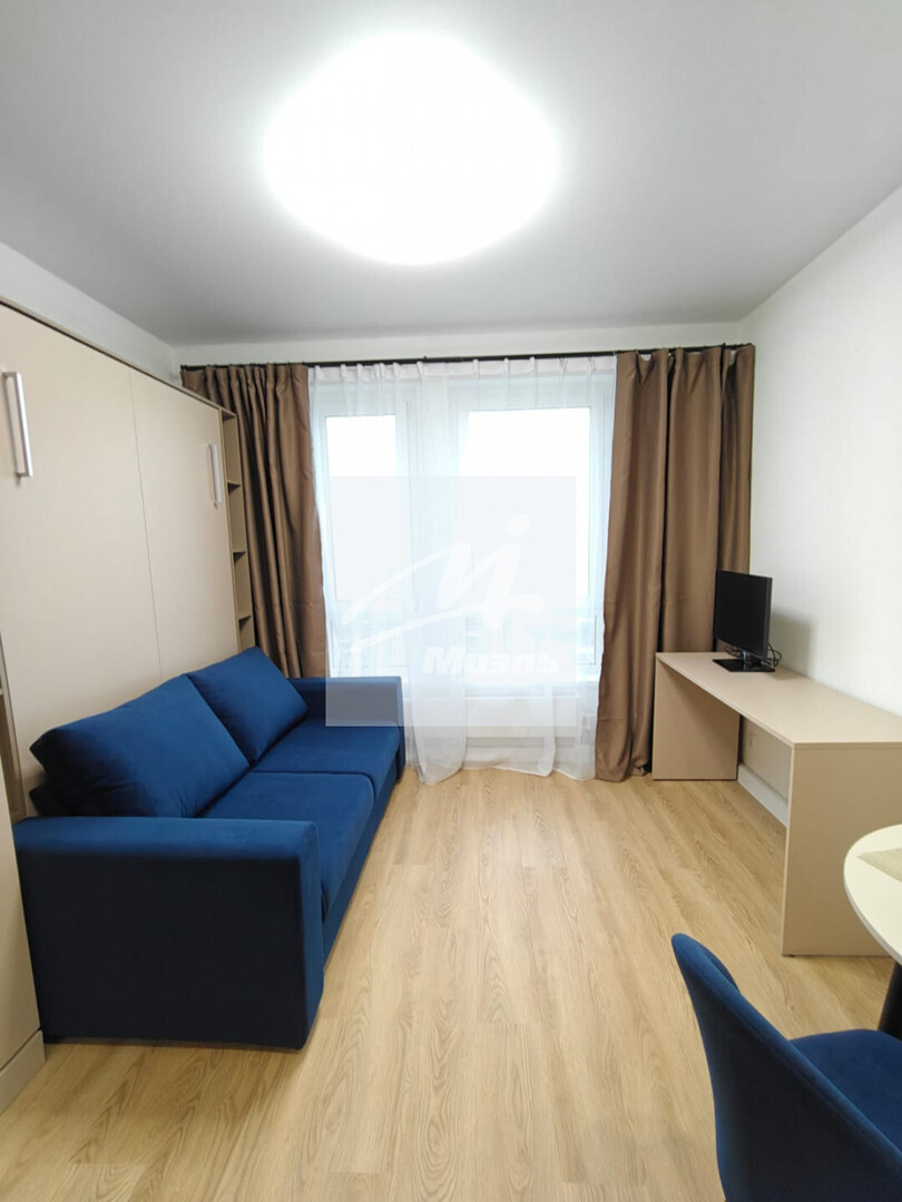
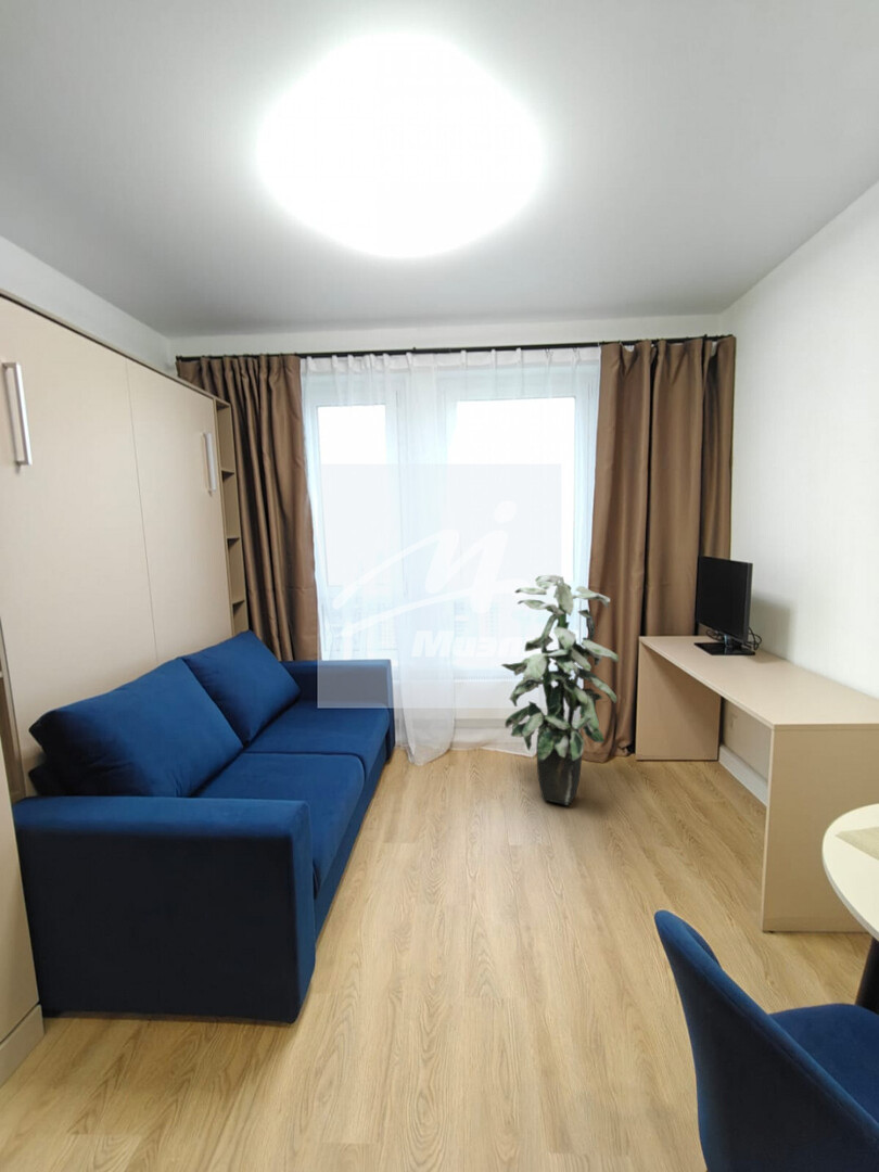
+ indoor plant [500,574,620,806]
